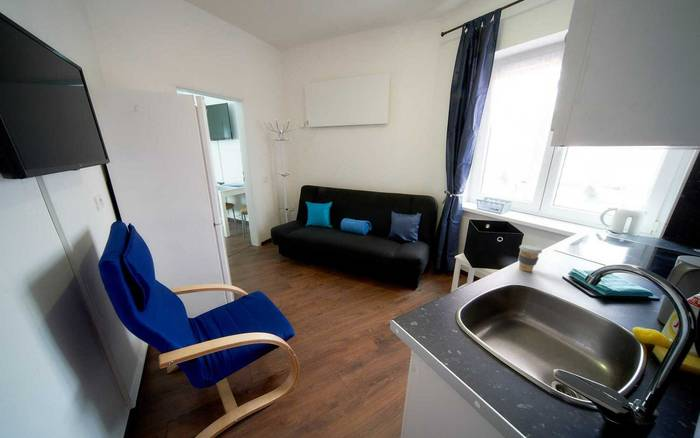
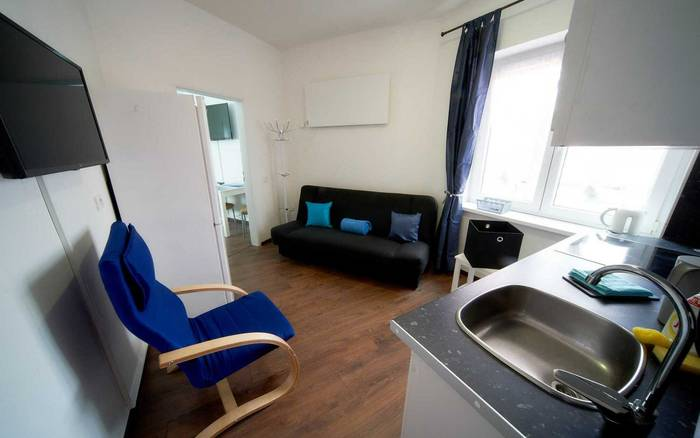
- coffee cup [518,243,543,273]
